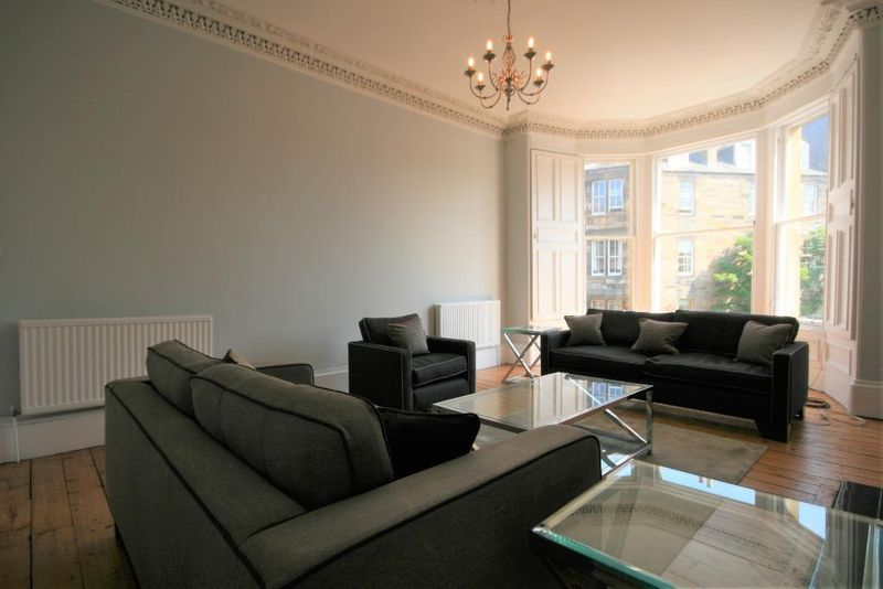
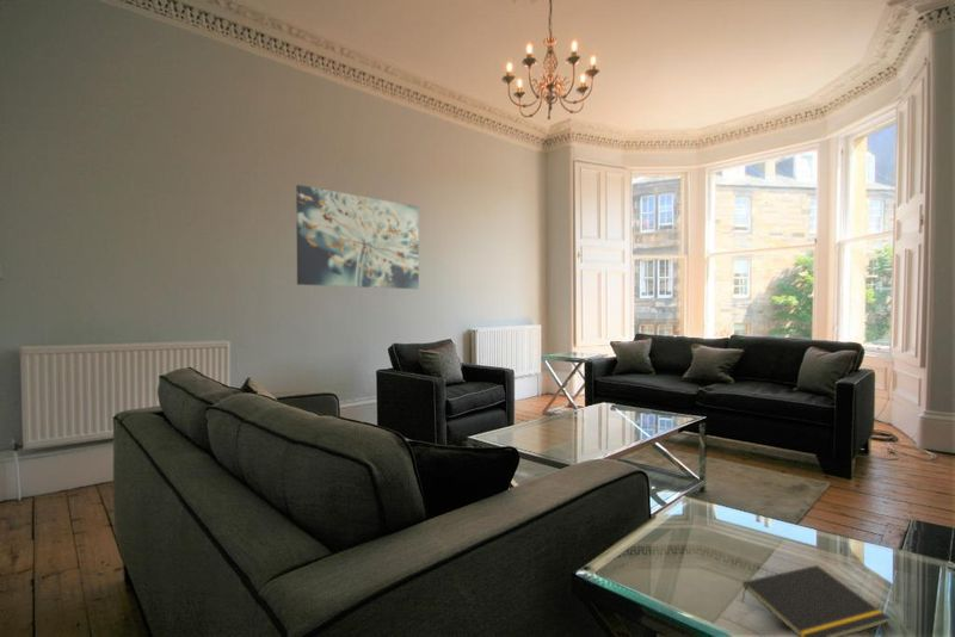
+ wall art [295,184,420,290]
+ notepad [740,564,891,637]
